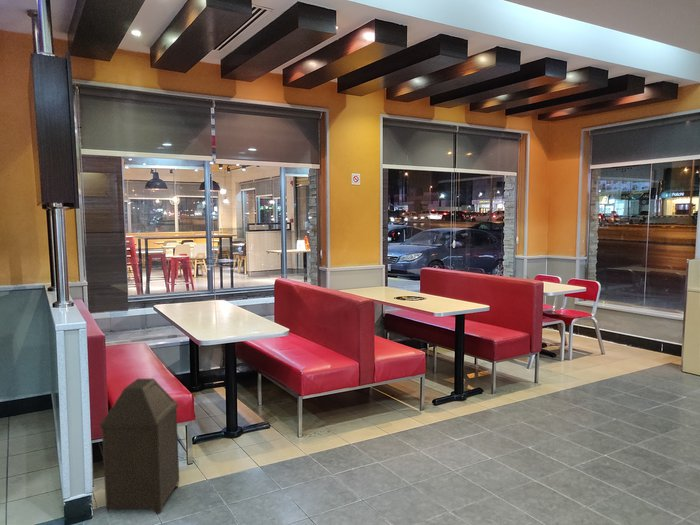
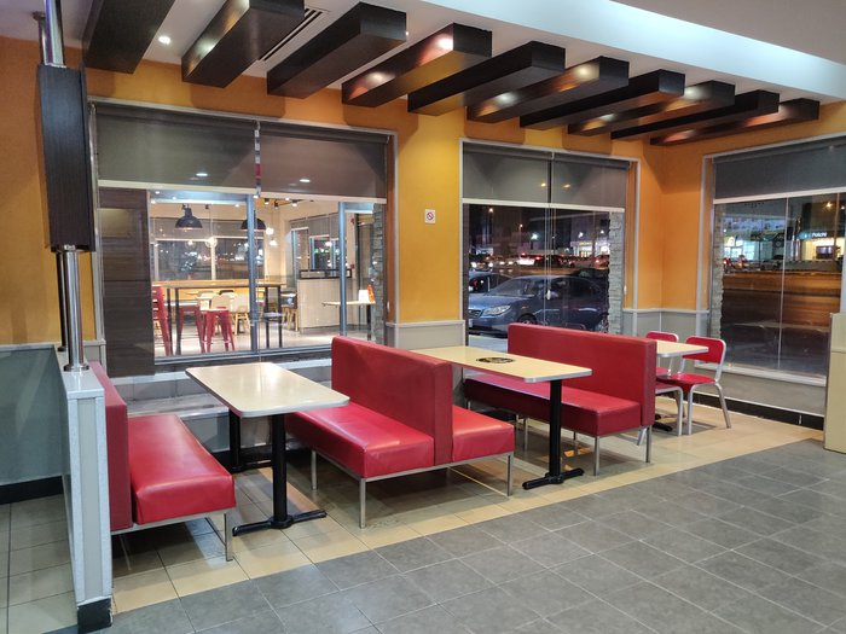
- trash can [99,378,180,515]
